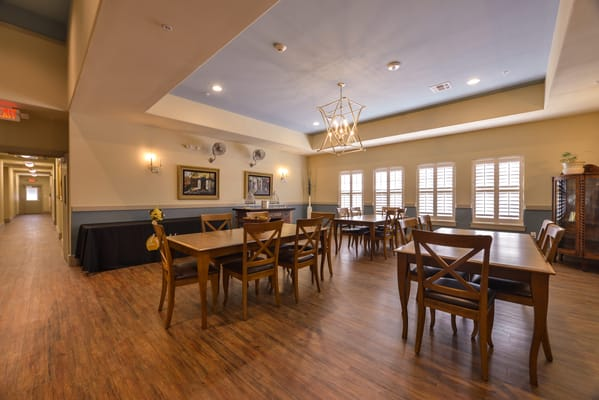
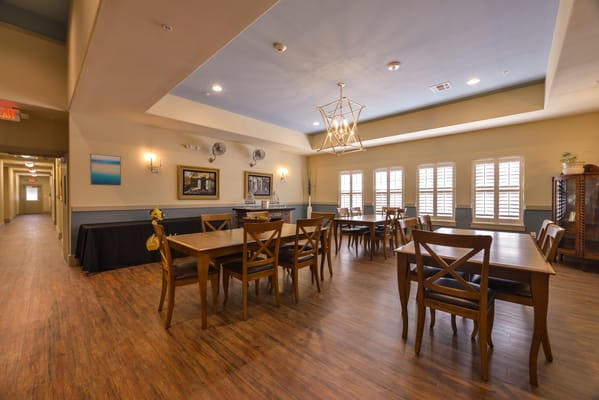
+ wall art [89,153,122,187]
